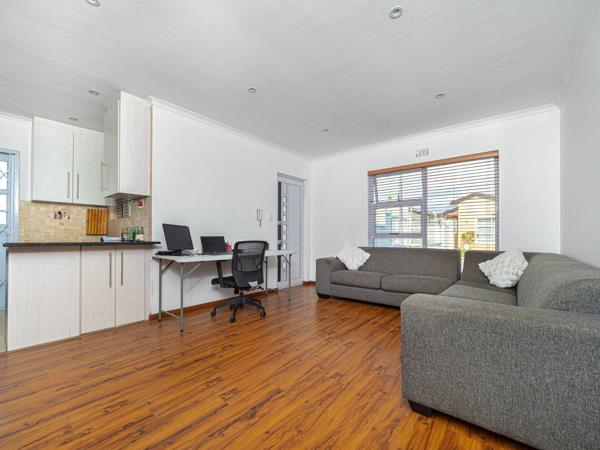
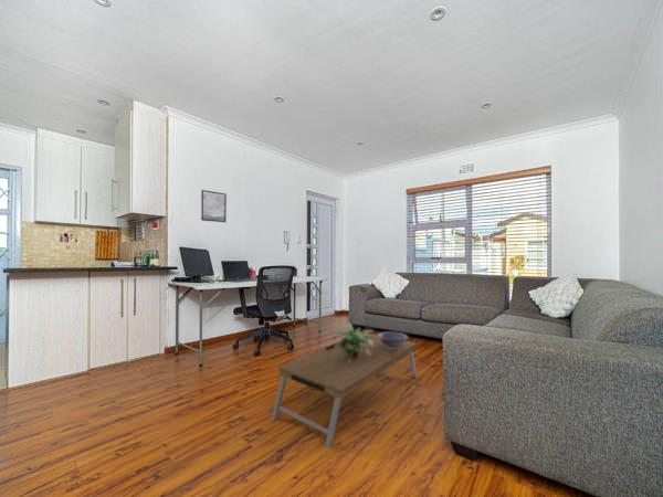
+ decorative bowl [377,330,409,349]
+ coffee table [270,332,418,450]
+ potted plant [329,320,376,364]
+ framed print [200,189,228,223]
